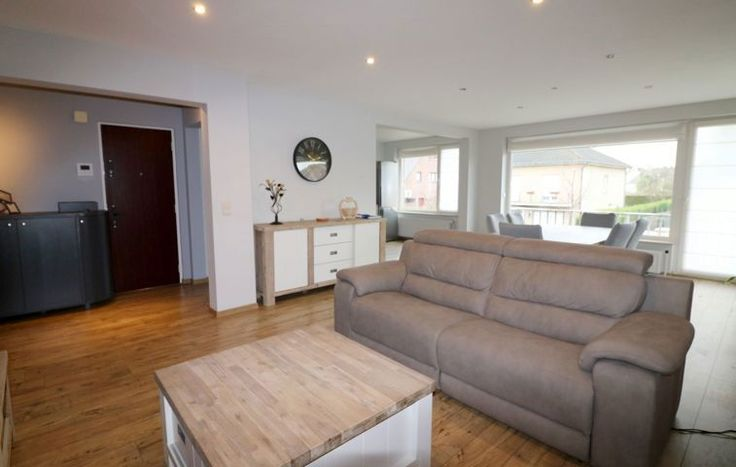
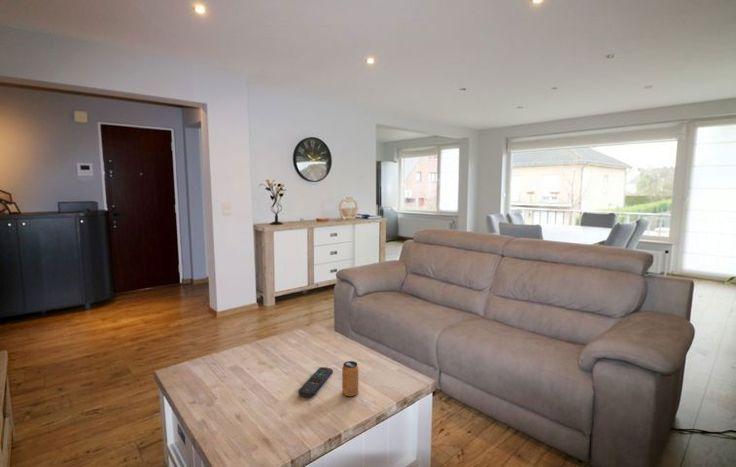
+ beverage can [341,360,359,398]
+ remote control [297,366,334,398]
